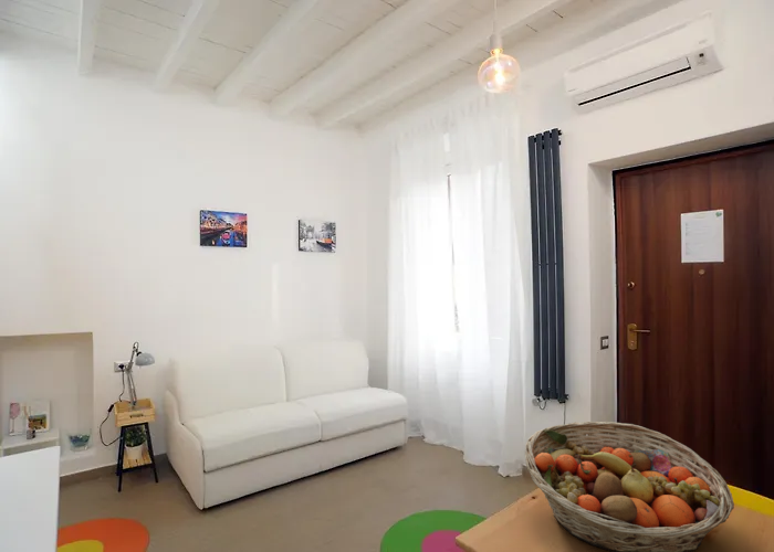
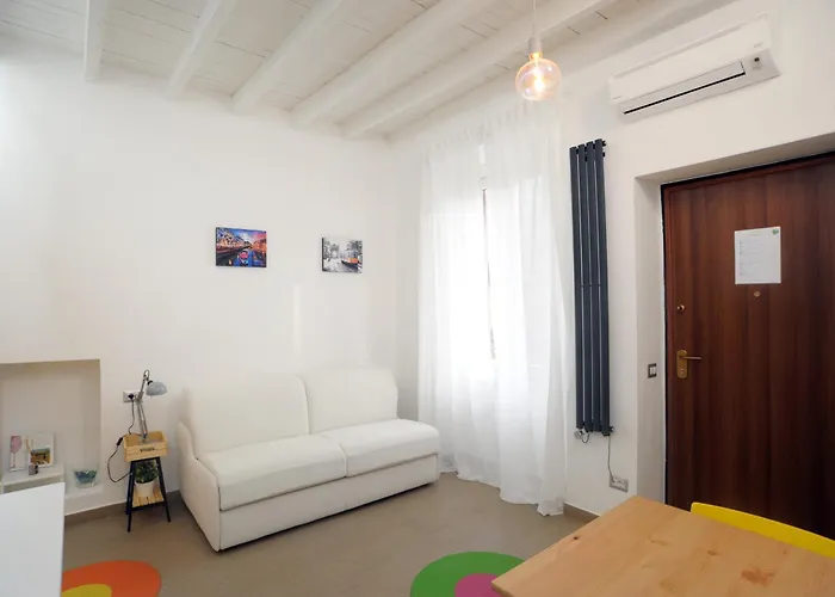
- fruit basket [524,421,735,552]
